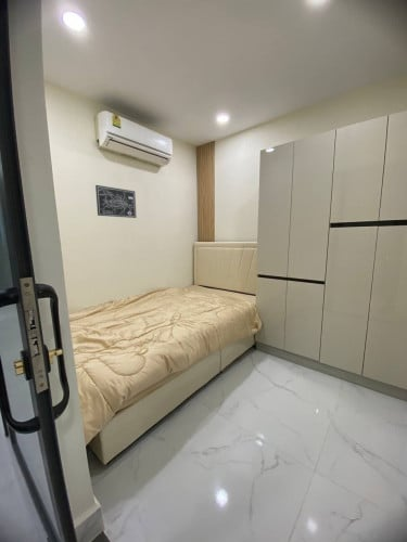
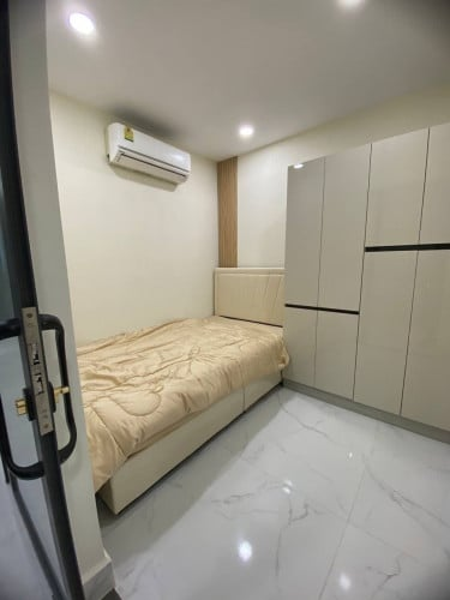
- wall art [94,184,137,219]
